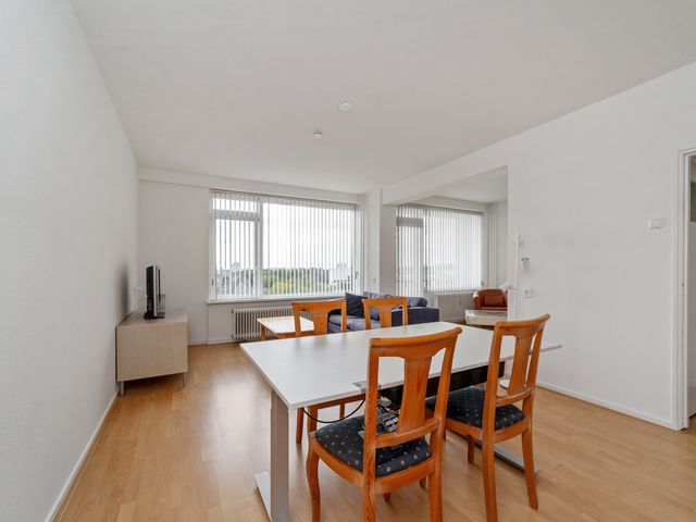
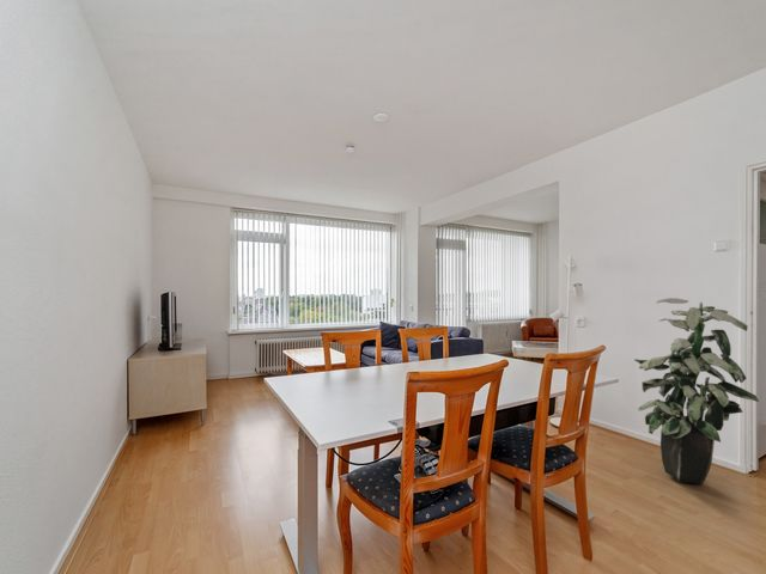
+ indoor plant [633,297,760,486]
